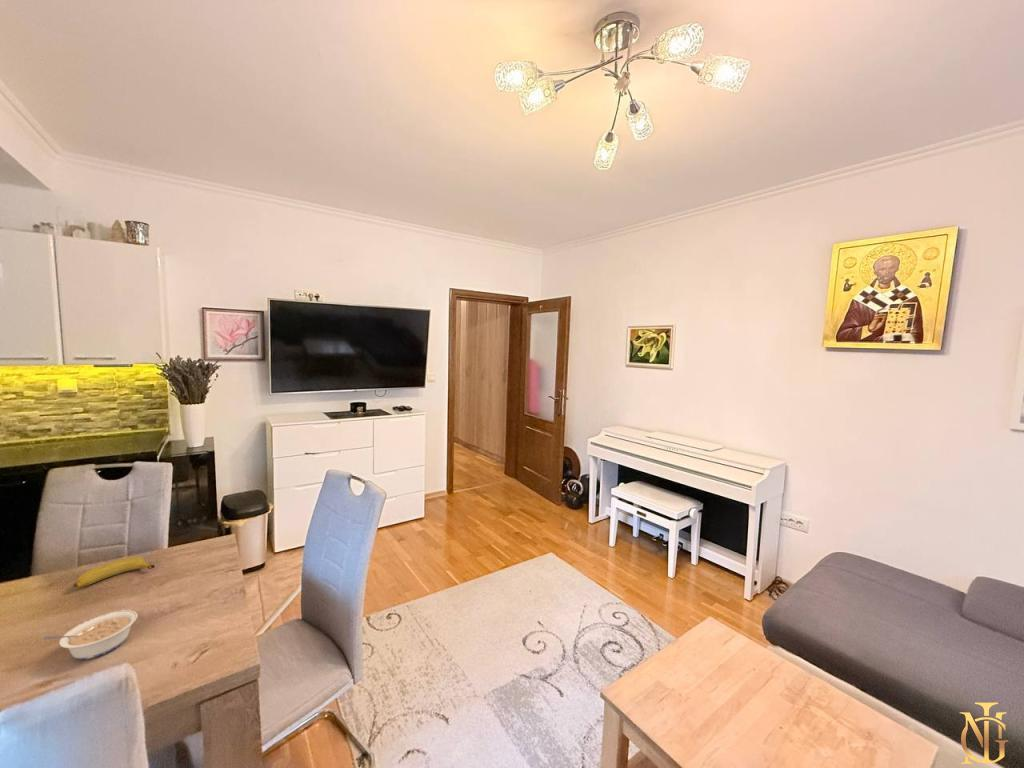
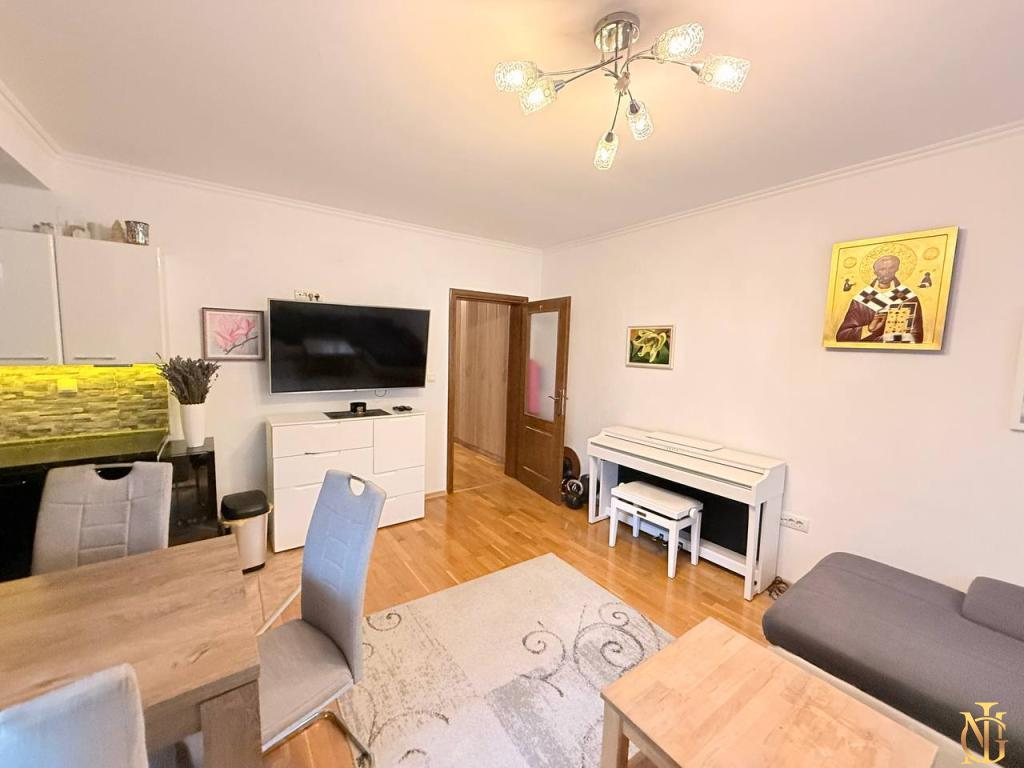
- legume [43,609,138,661]
- banana [73,556,156,588]
